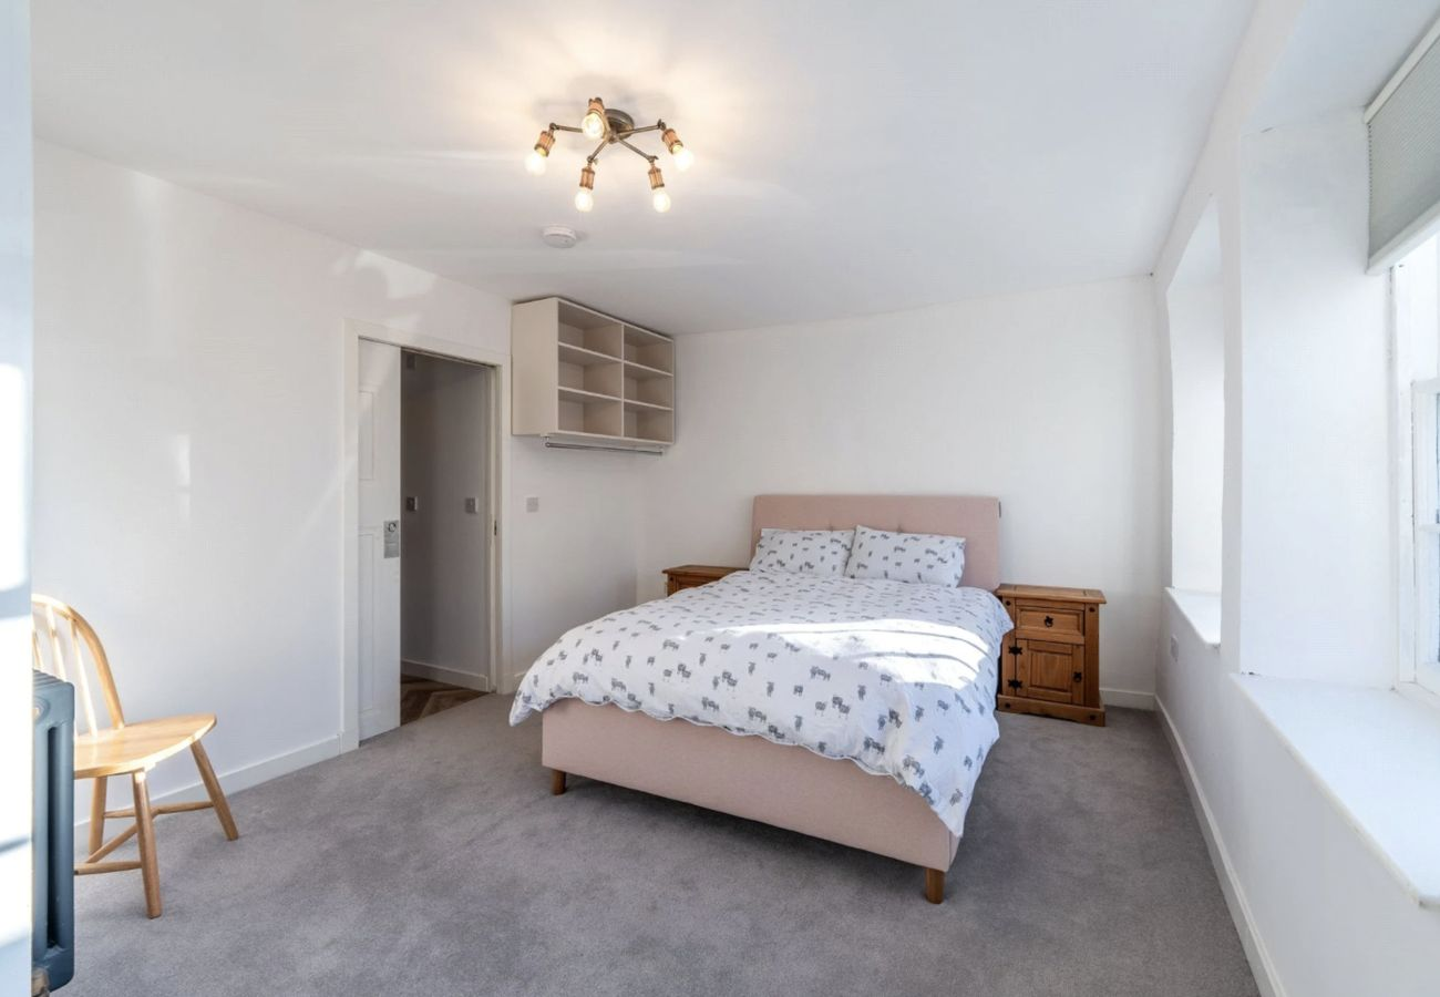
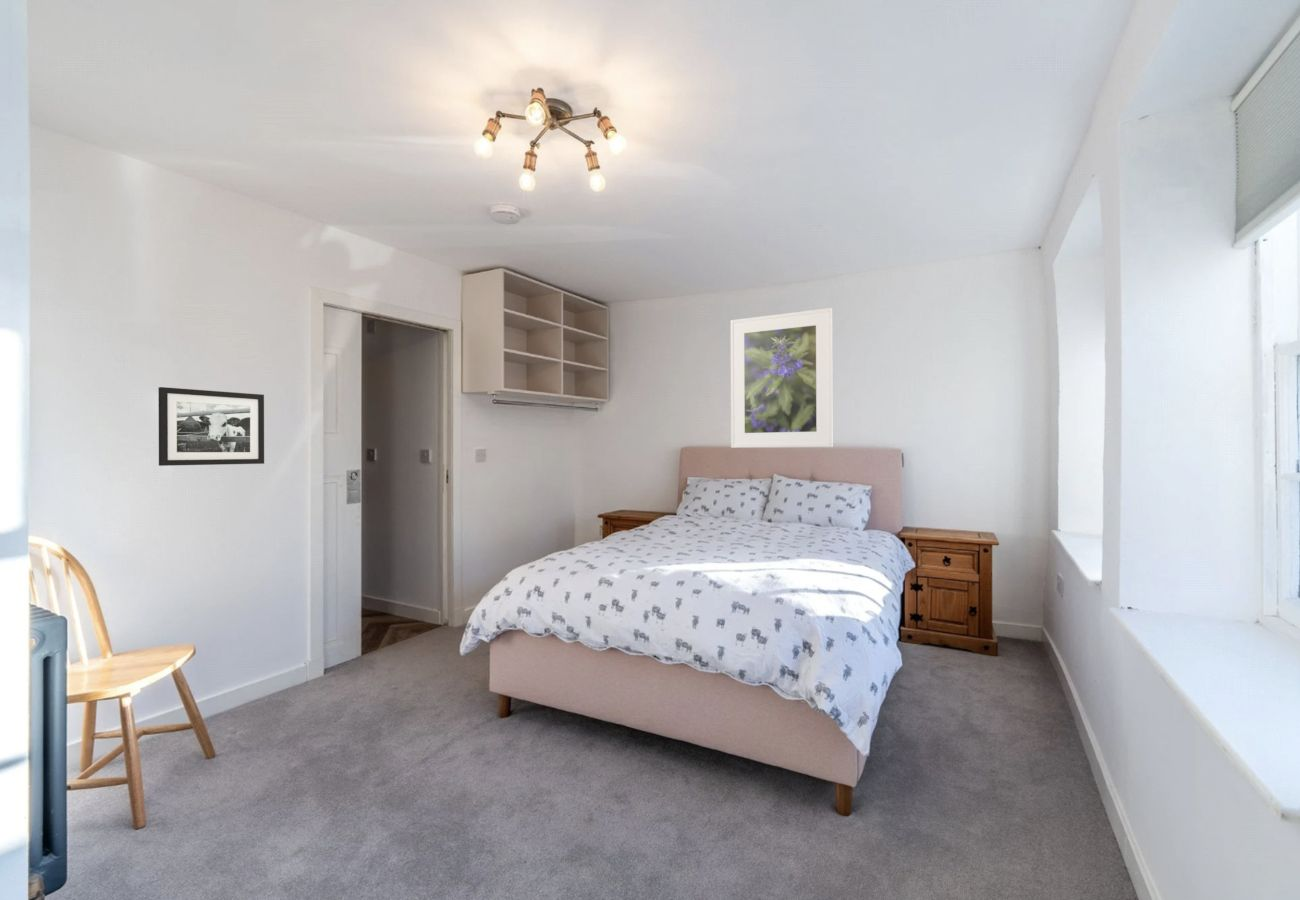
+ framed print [729,307,834,449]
+ picture frame [158,386,265,467]
